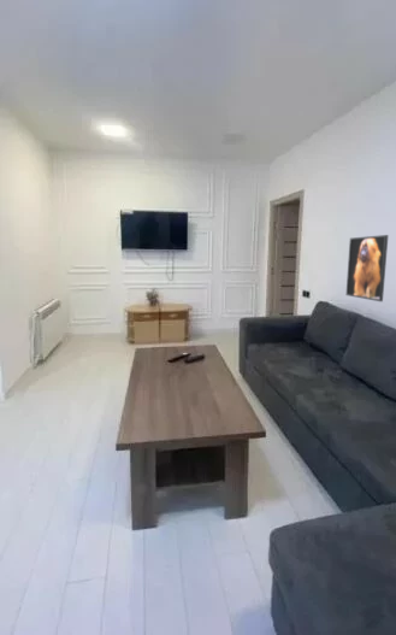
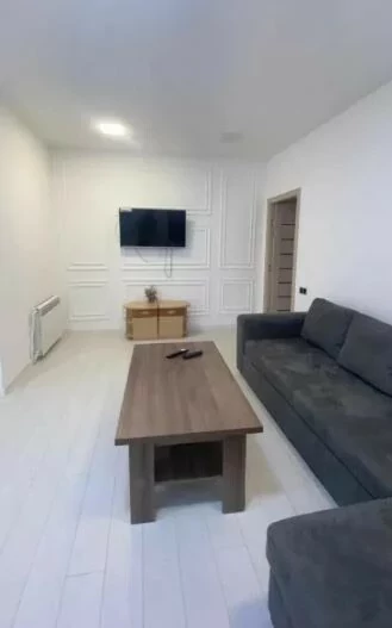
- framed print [345,234,390,302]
